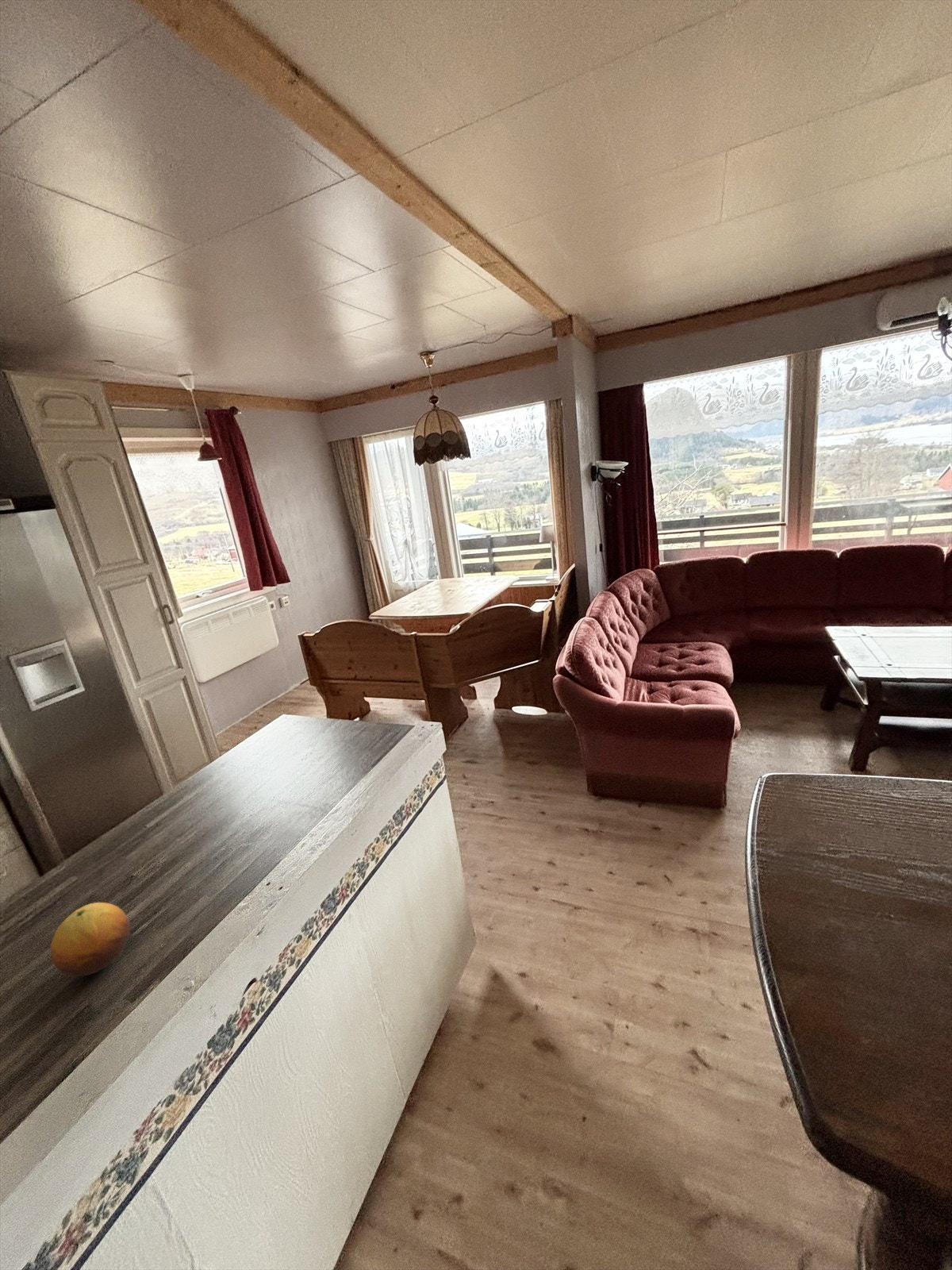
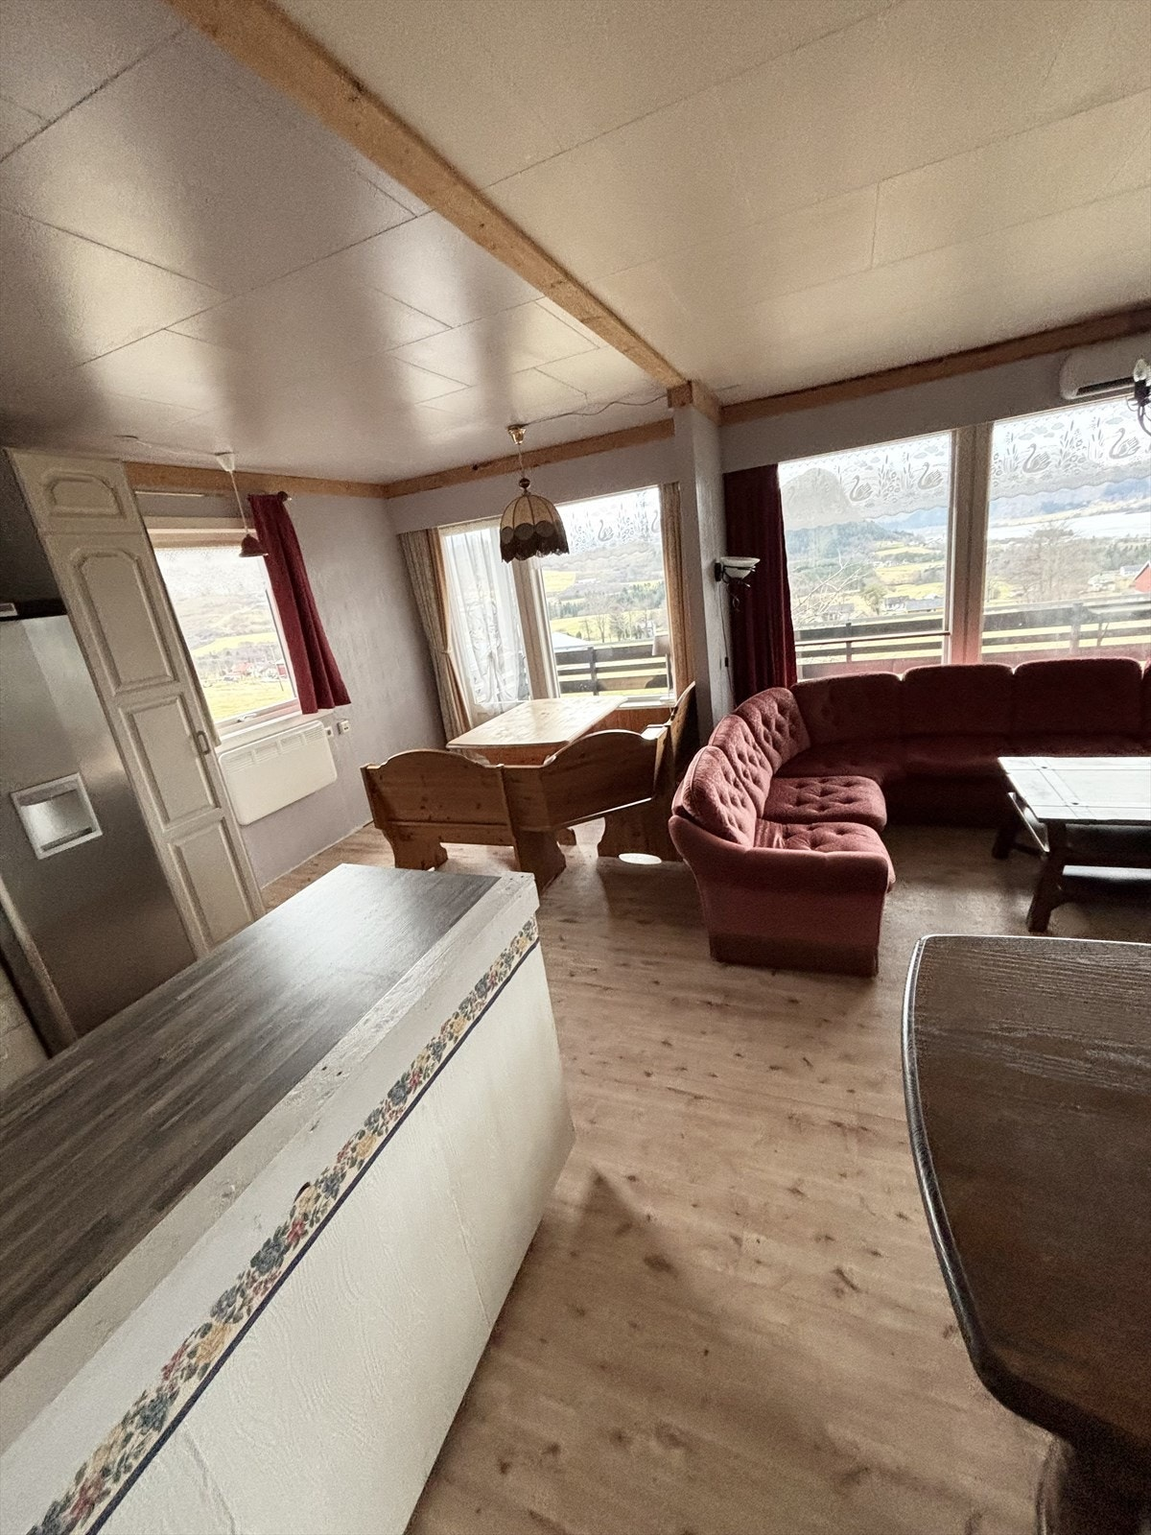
- fruit [50,902,131,977]
